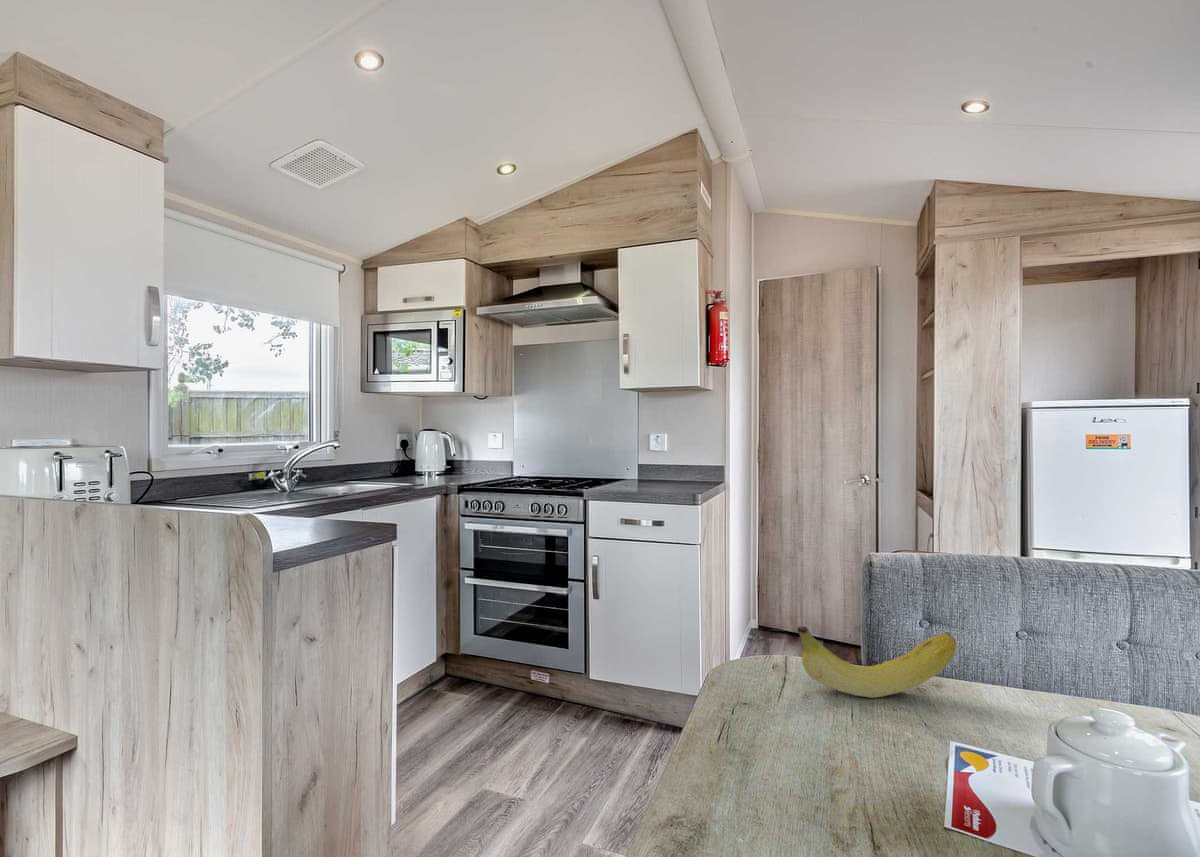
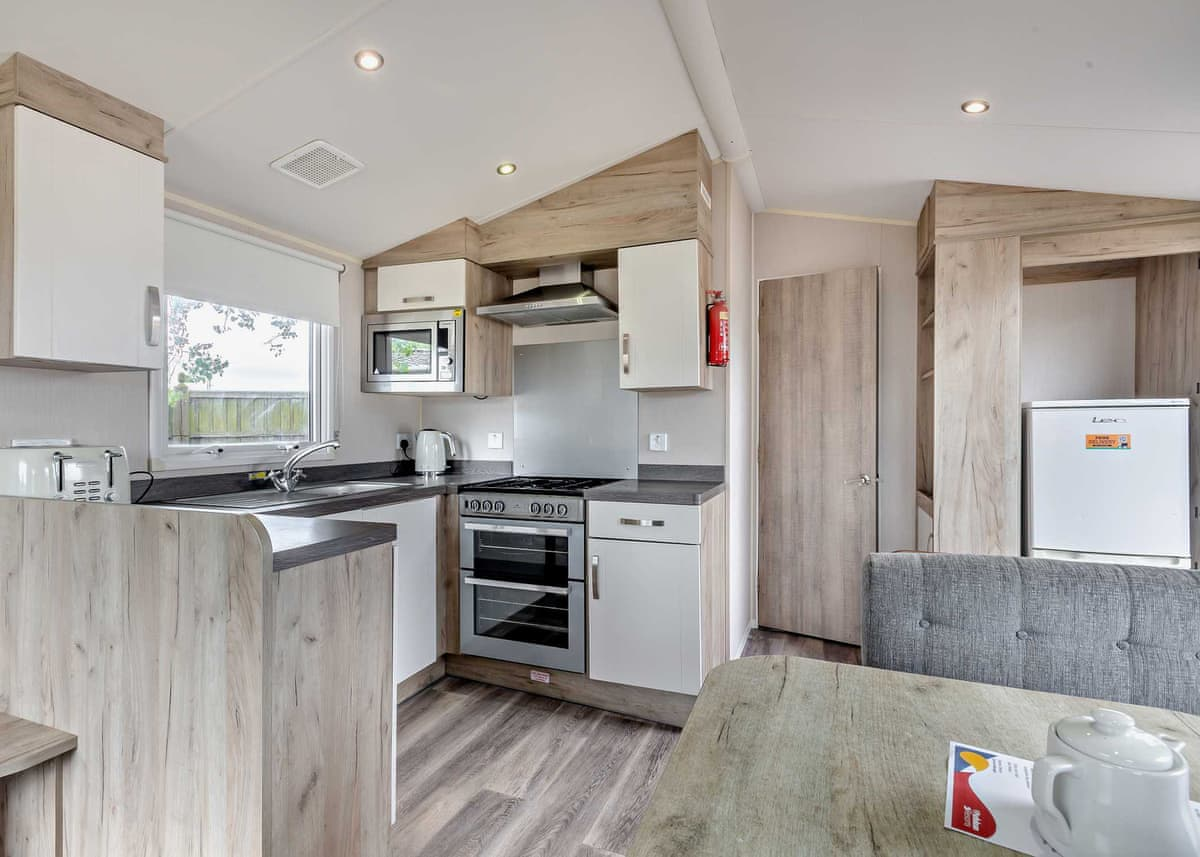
- fruit [796,625,957,699]
